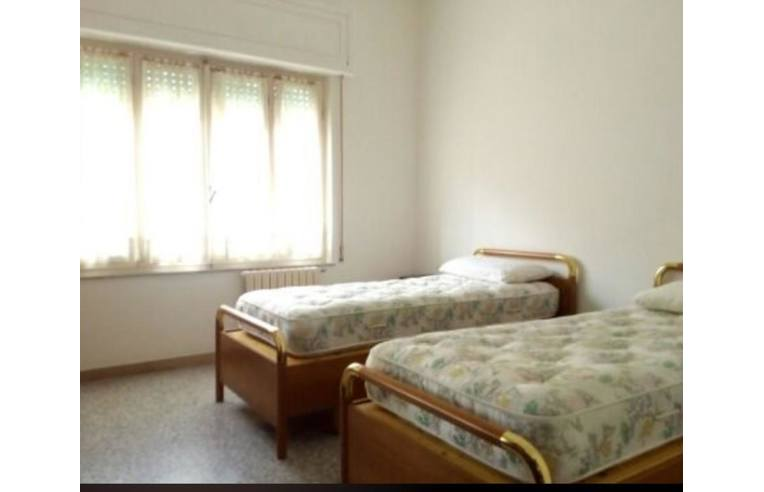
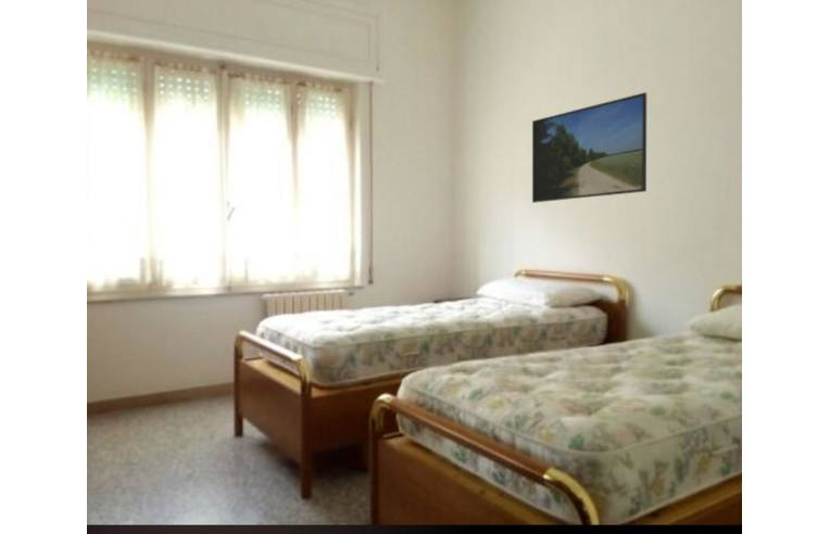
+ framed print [531,91,647,204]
